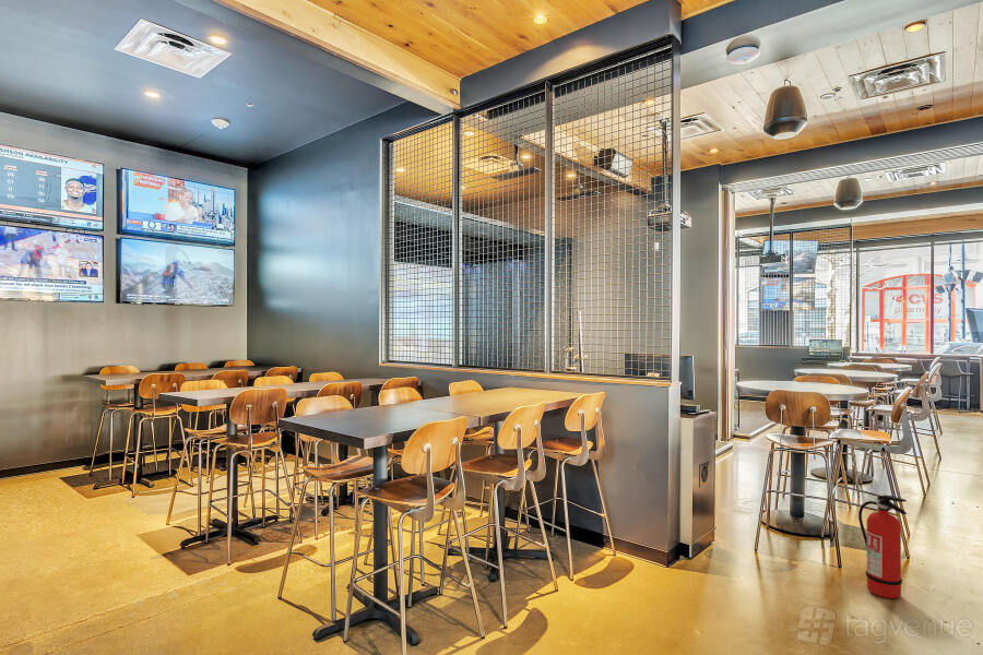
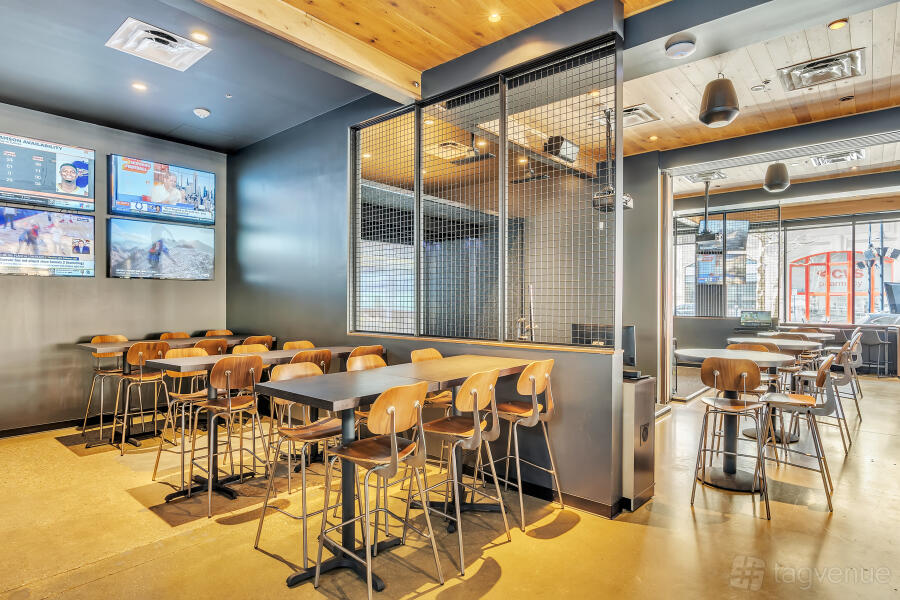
- fire extinguisher [857,495,908,599]
